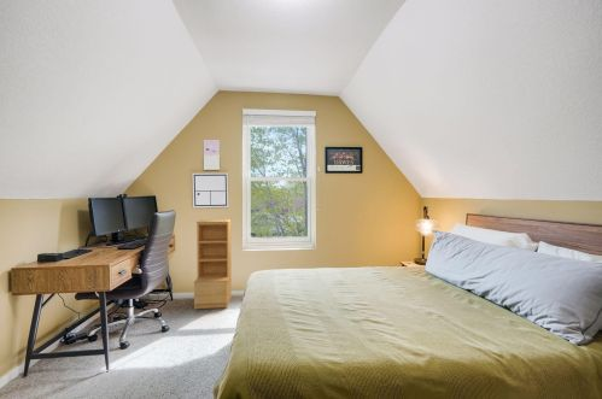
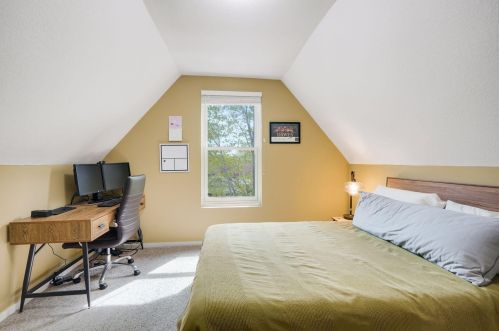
- bookshelf [193,218,233,311]
